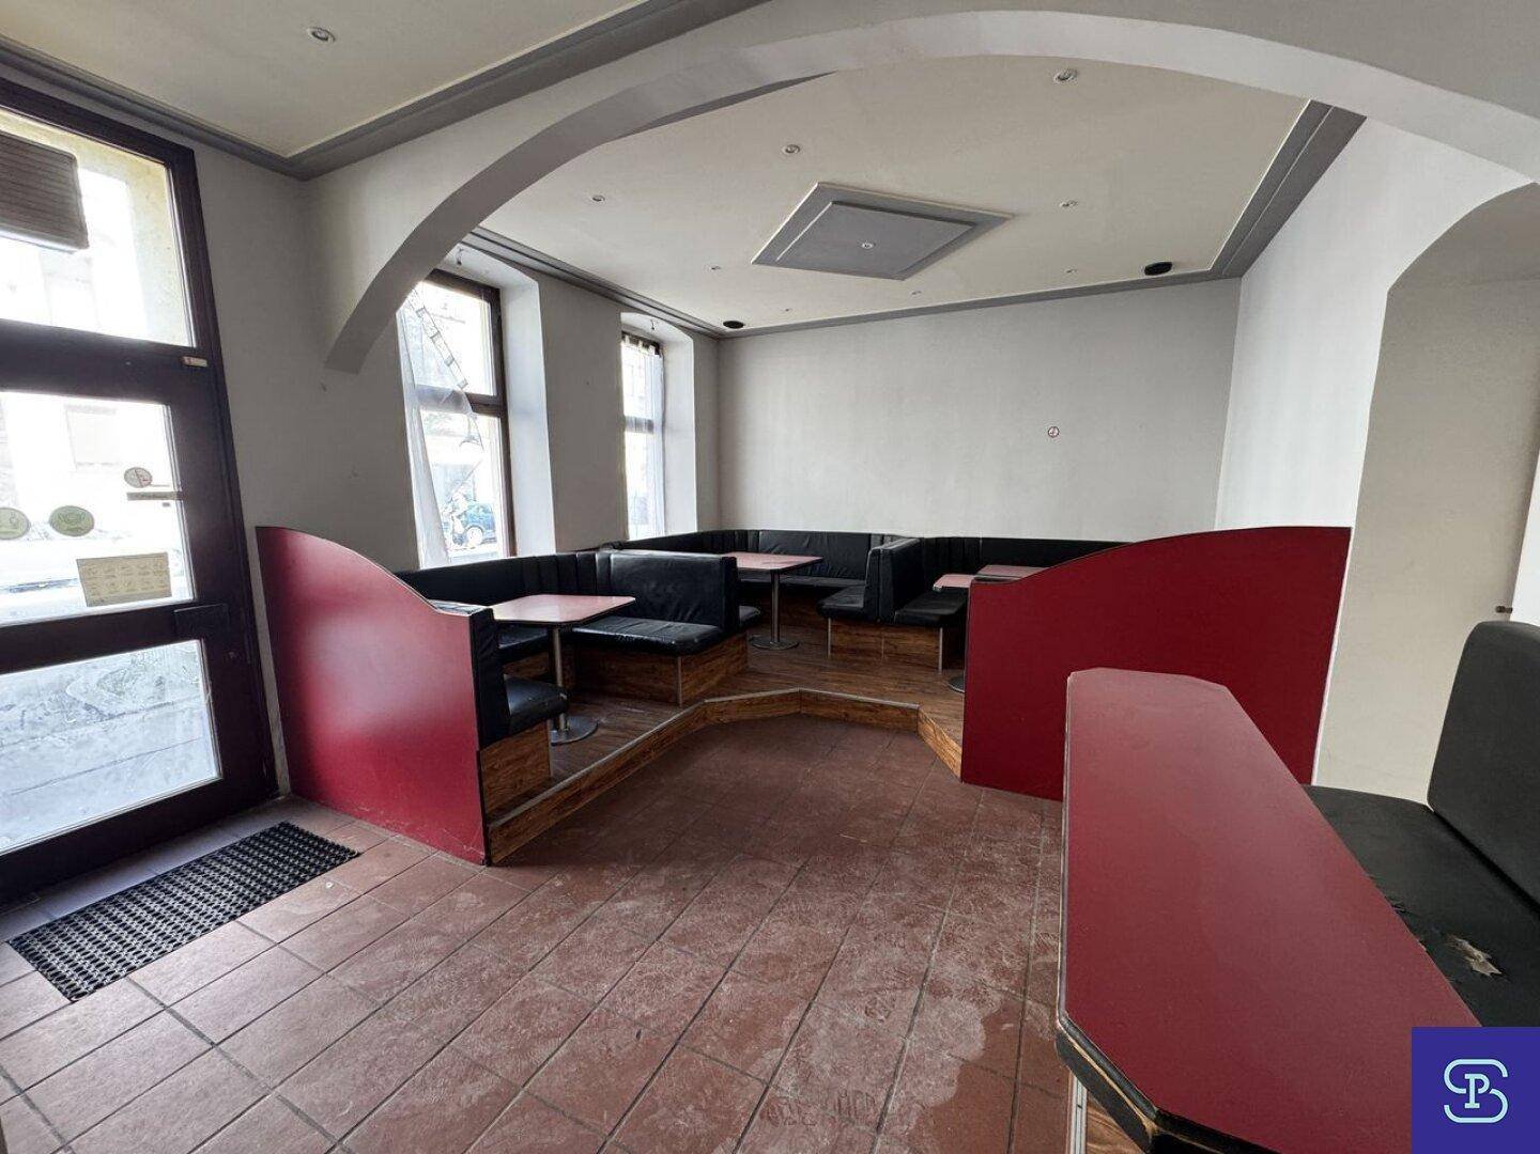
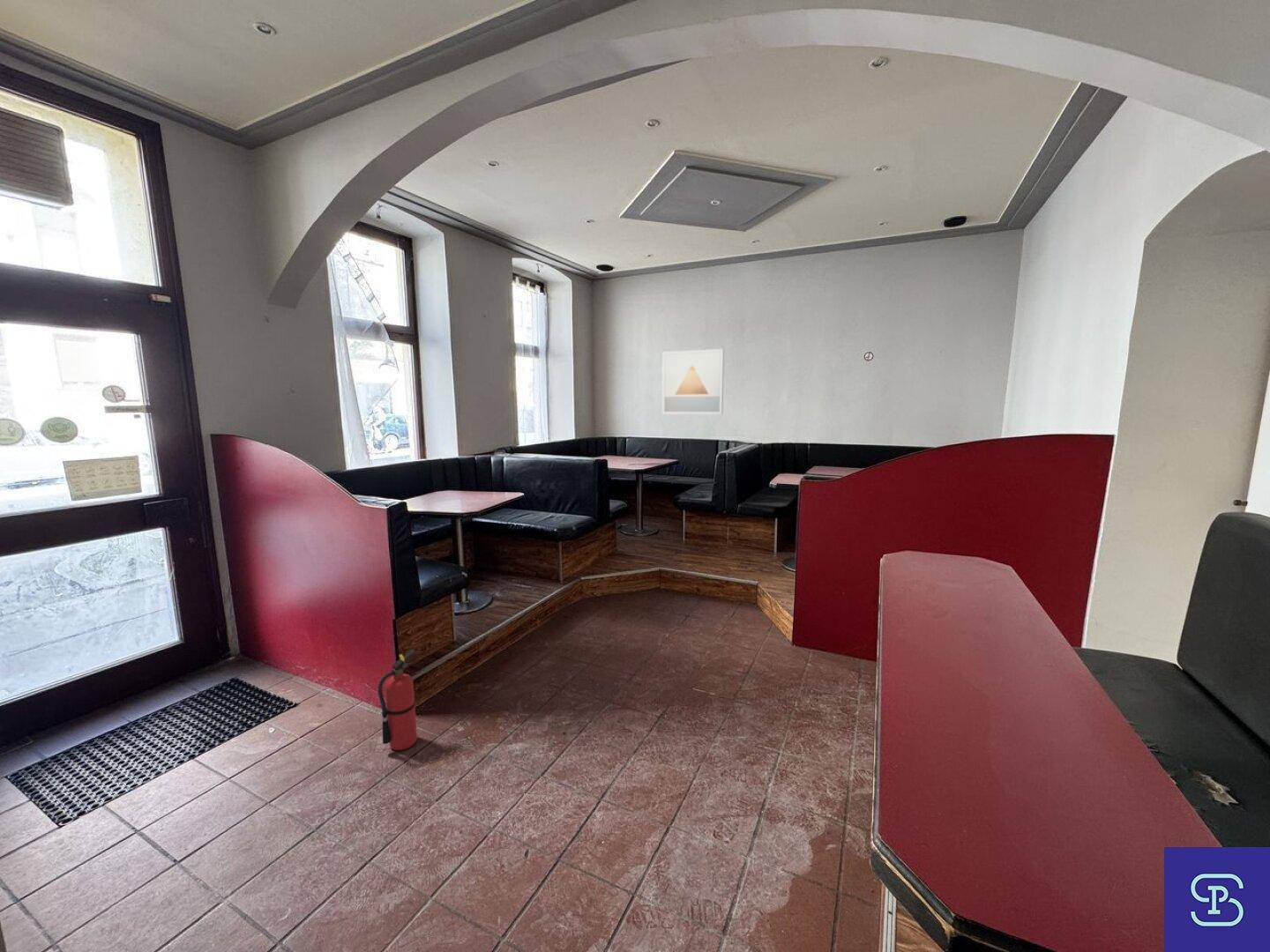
+ fire extinguisher [377,649,418,751]
+ wall art [661,348,725,415]
